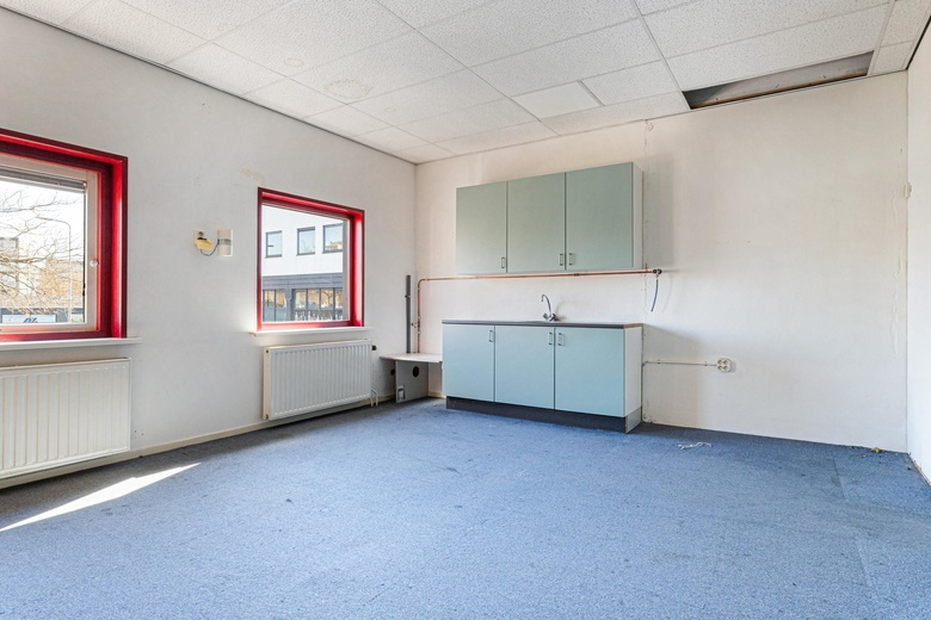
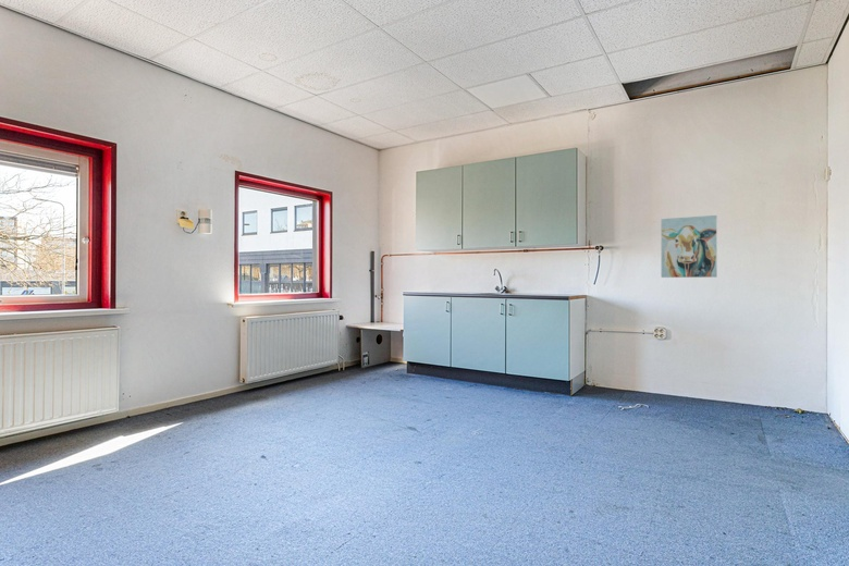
+ wall art [661,214,718,279]
